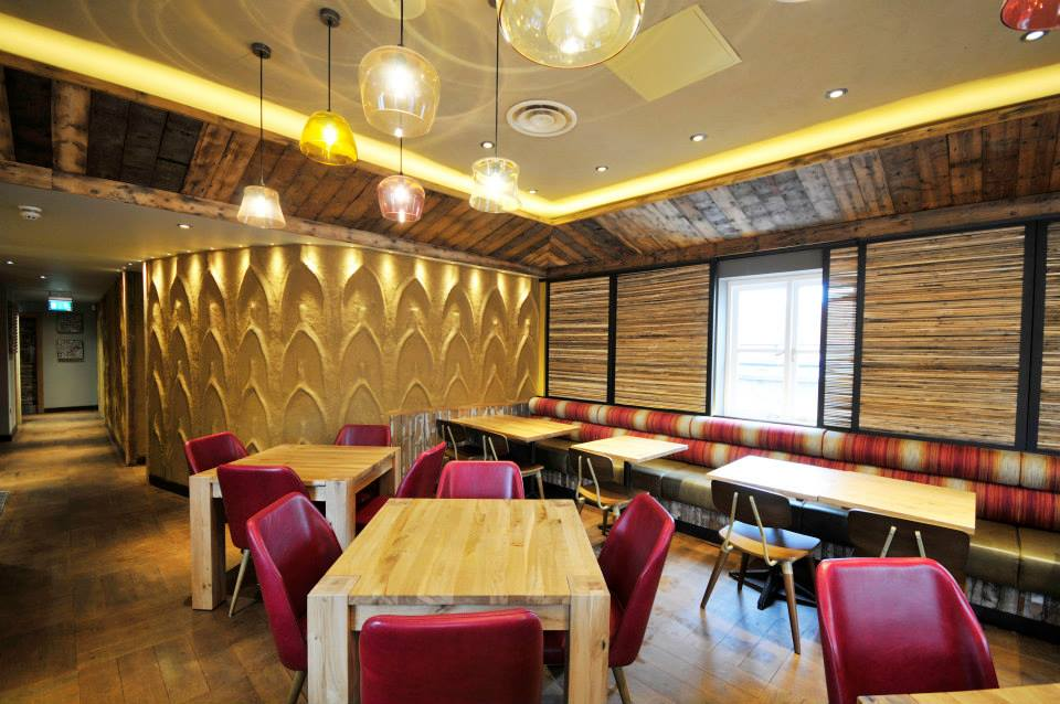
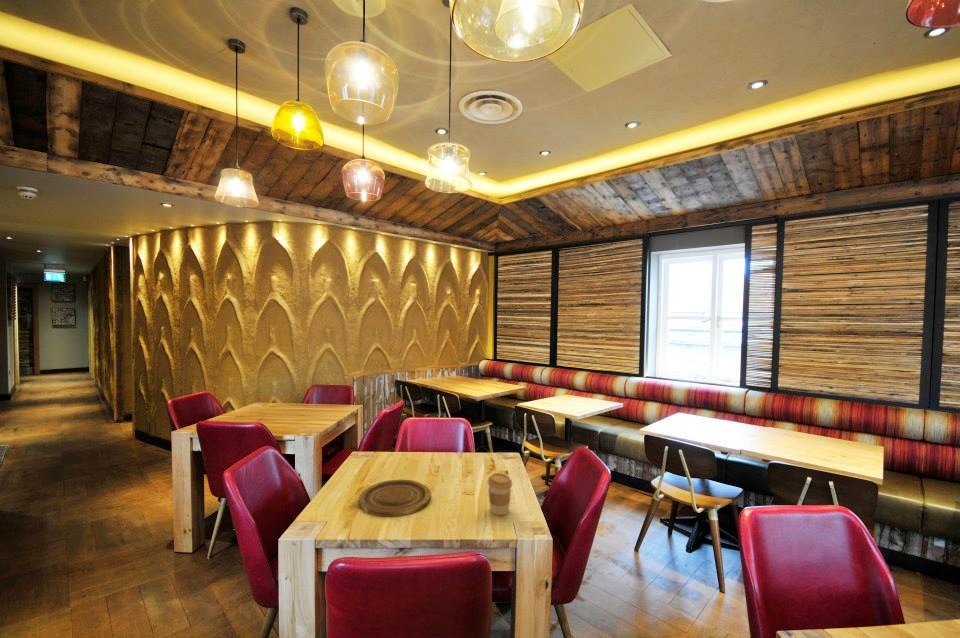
+ plate [358,479,432,518]
+ coffee cup [487,472,513,516]
